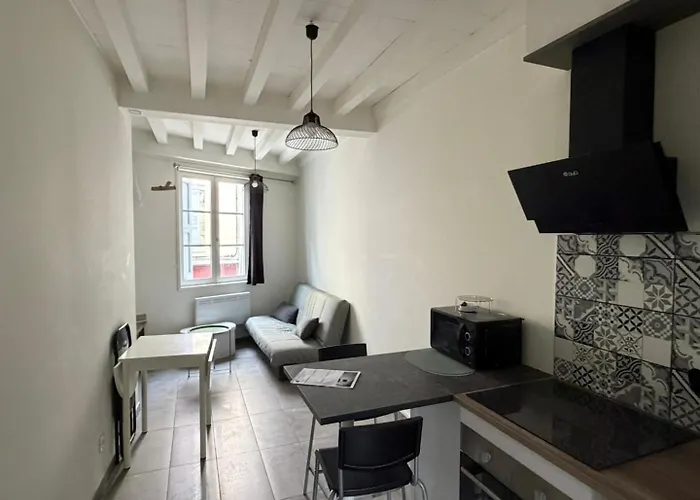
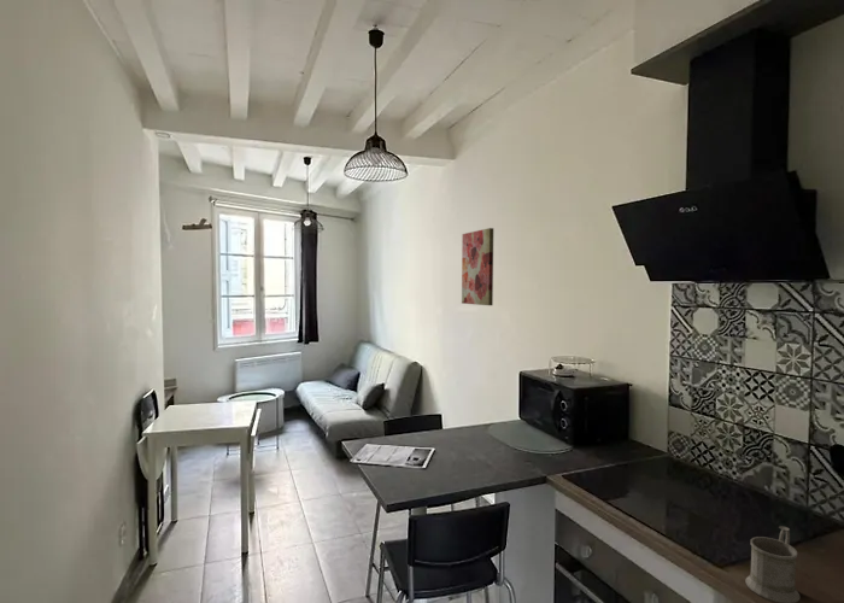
+ mug [744,525,801,603]
+ wall art [461,227,494,306]
